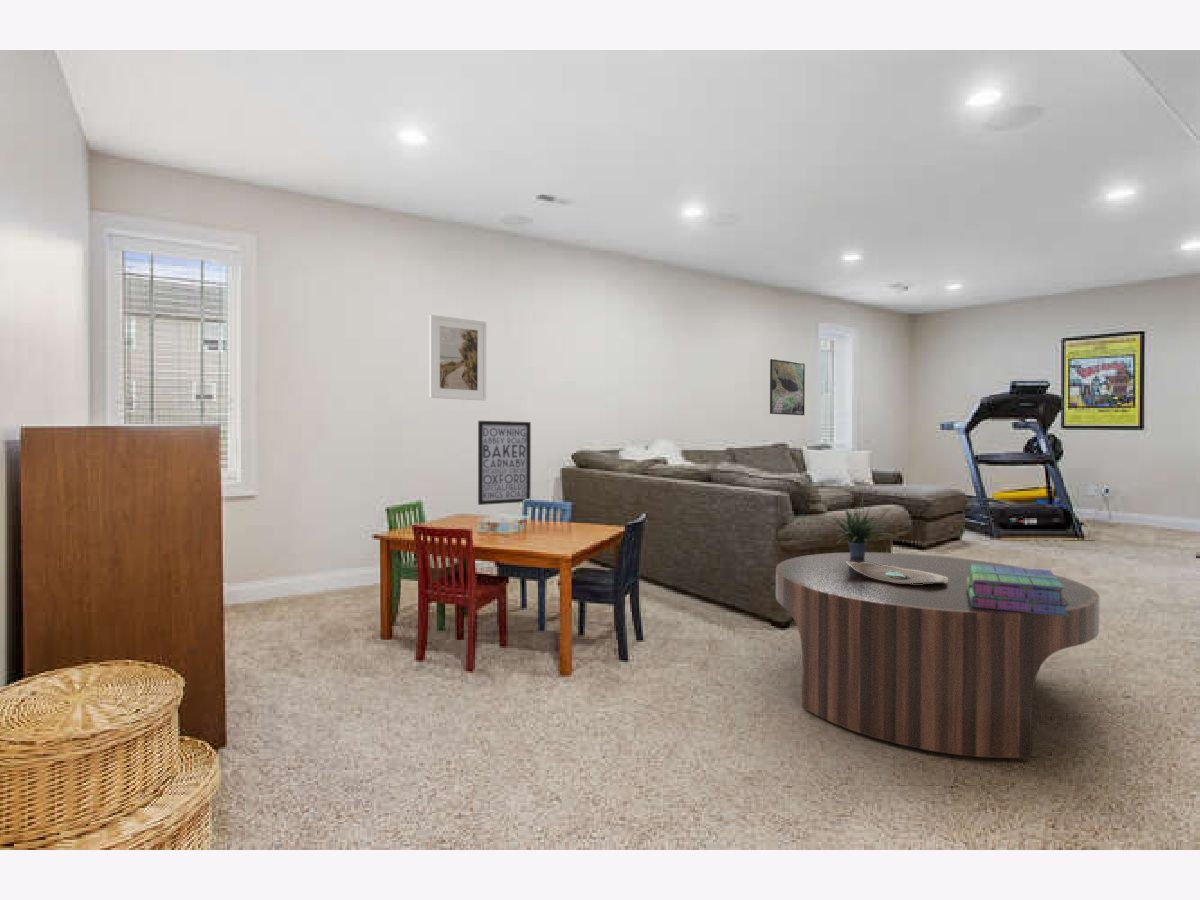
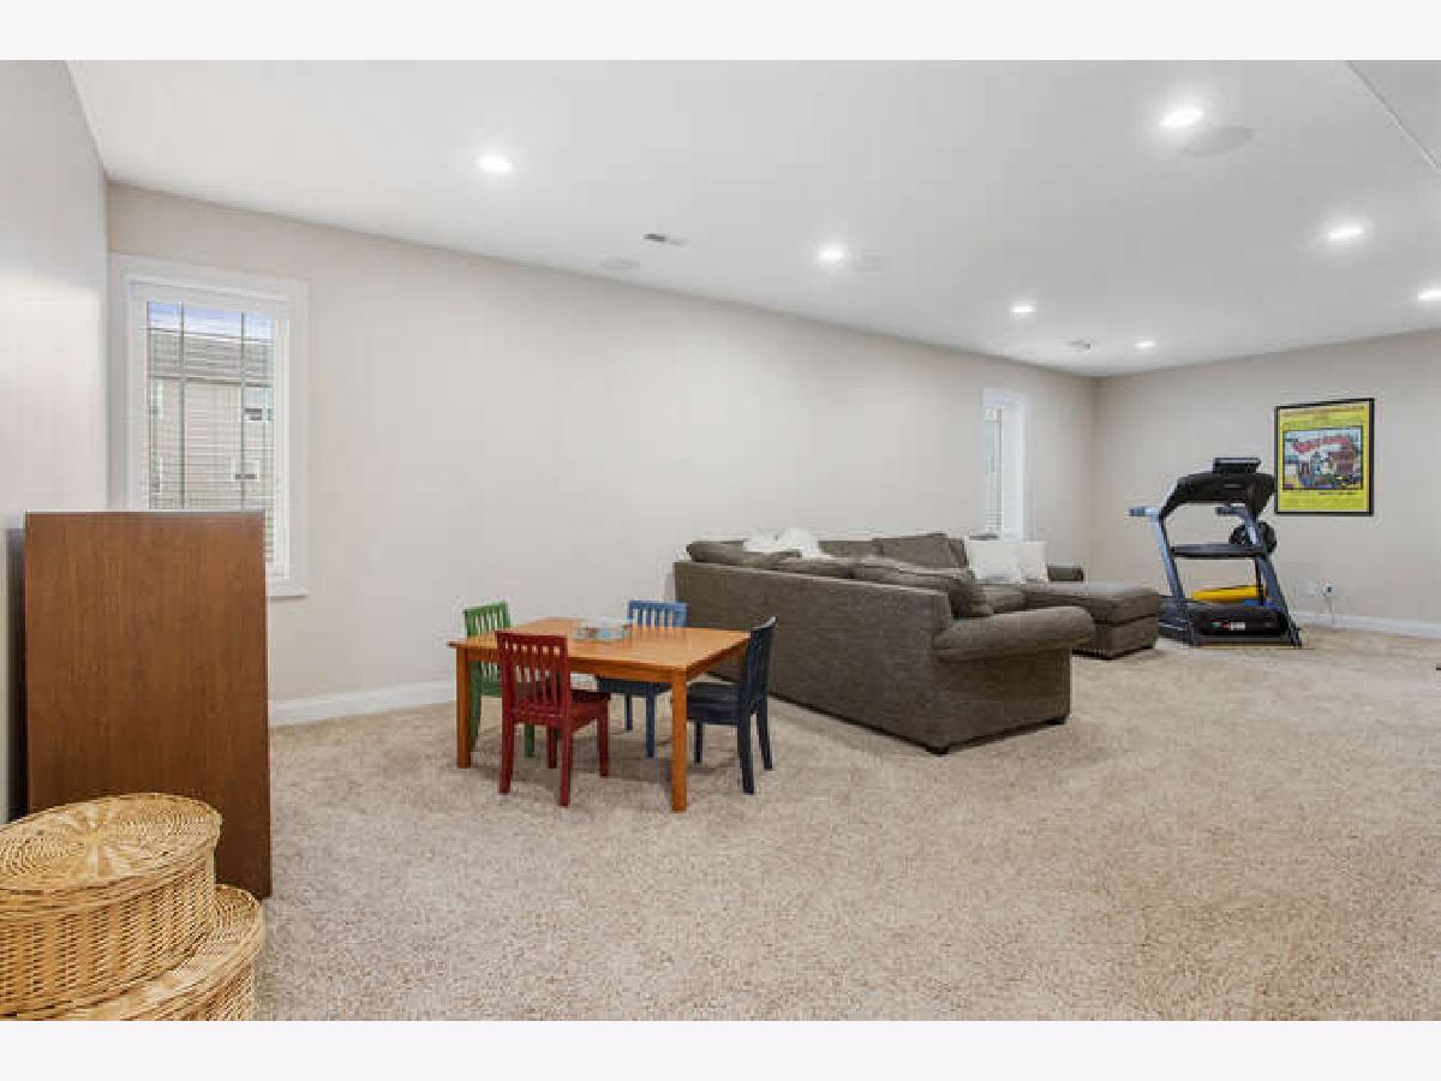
- coffee table [775,551,1101,759]
- wall art [477,420,532,506]
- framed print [429,314,487,401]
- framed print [769,358,806,416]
- decorative bowl [846,561,948,584]
- potted plant [827,494,895,558]
- stack of books [966,564,1069,617]
